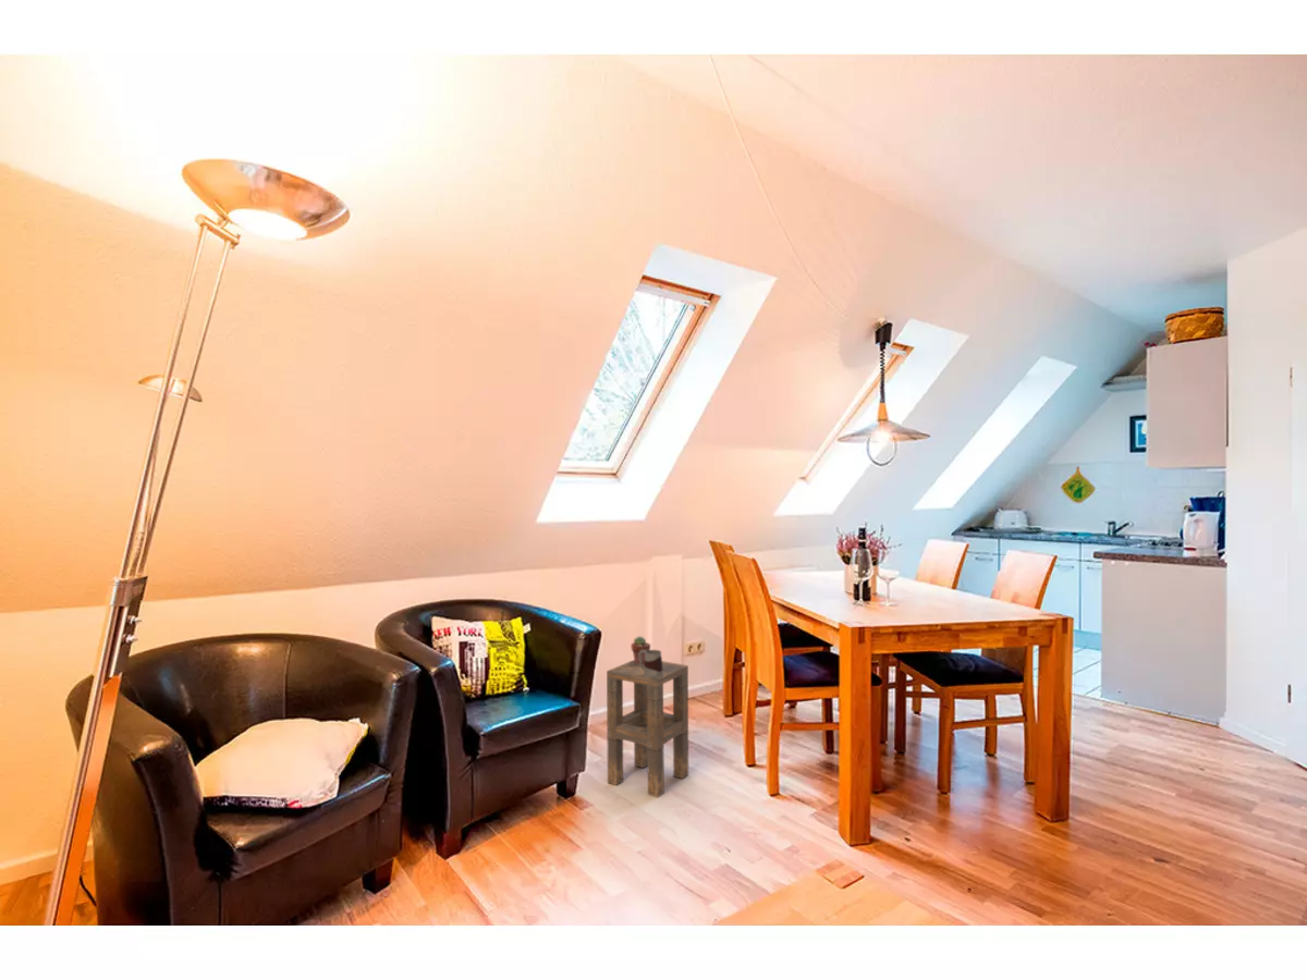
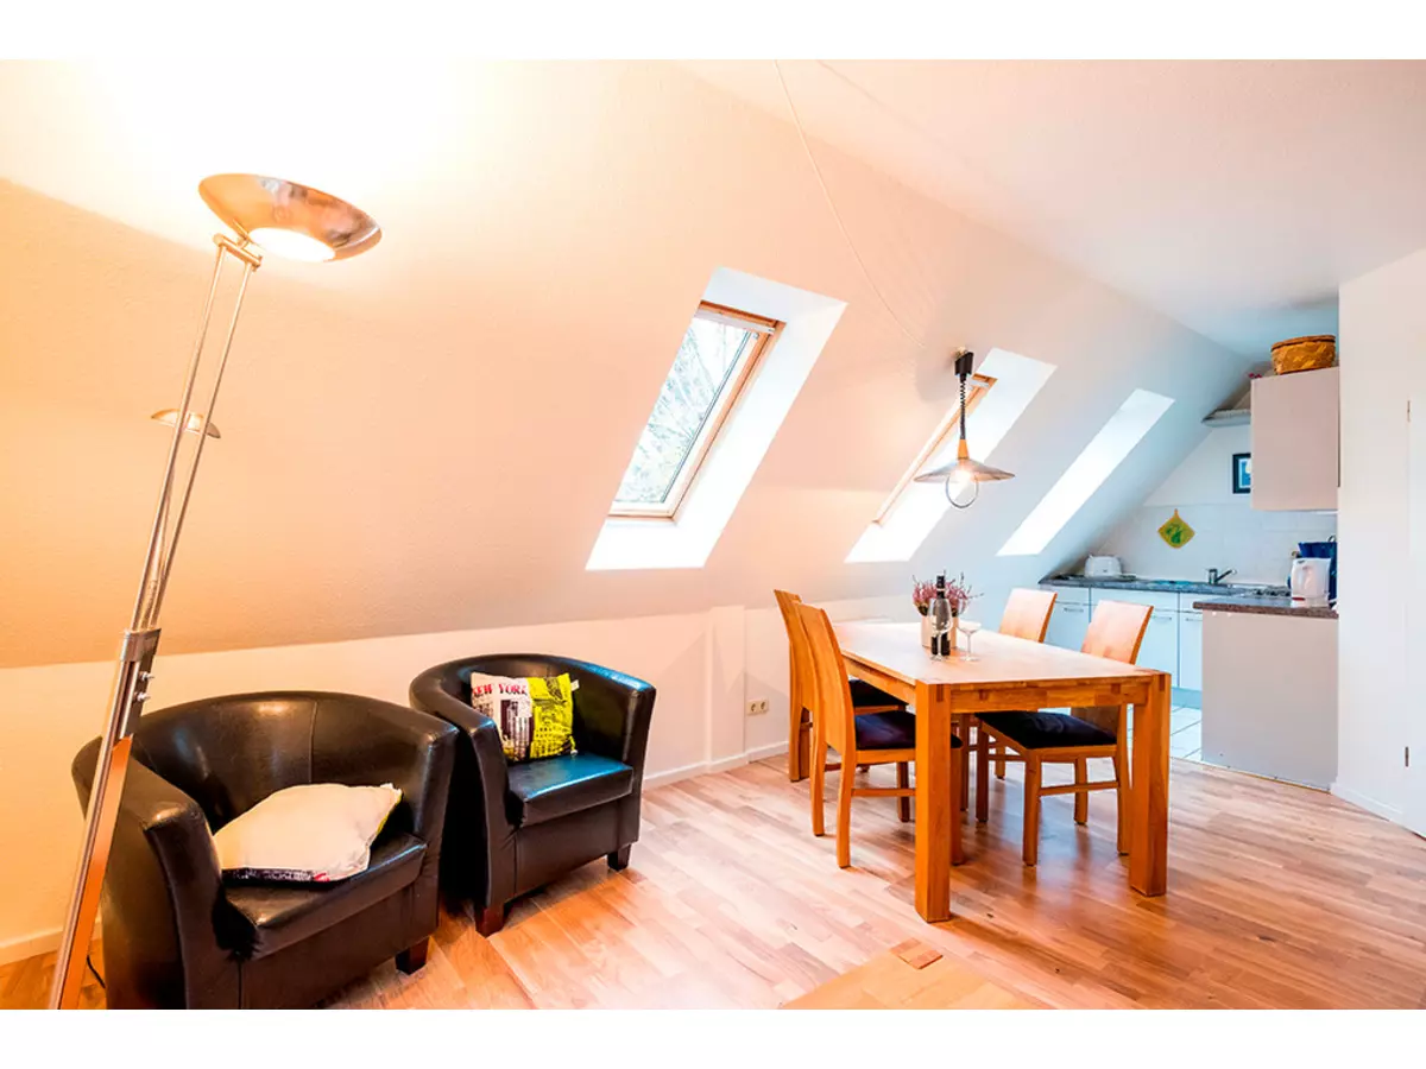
- side table [606,659,689,798]
- mug [639,649,663,678]
- potted succulent [630,635,651,664]
